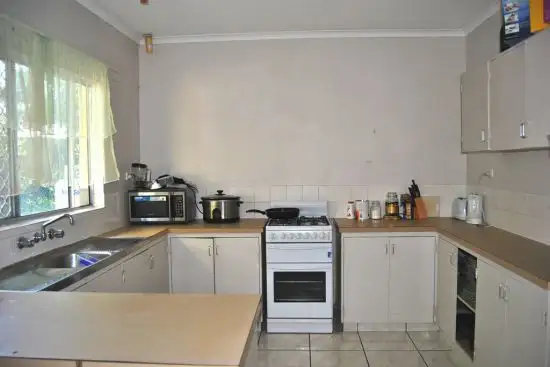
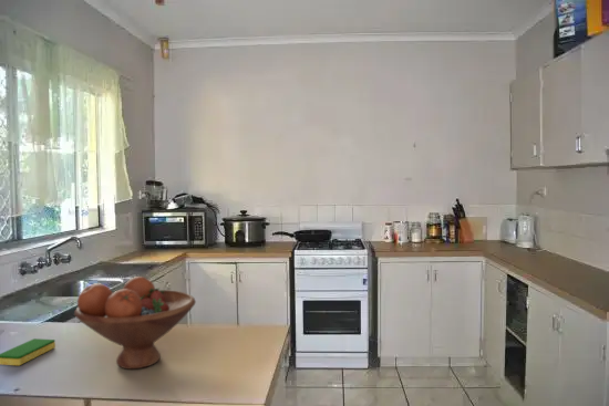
+ dish sponge [0,337,56,366]
+ fruit bowl [73,275,197,369]
